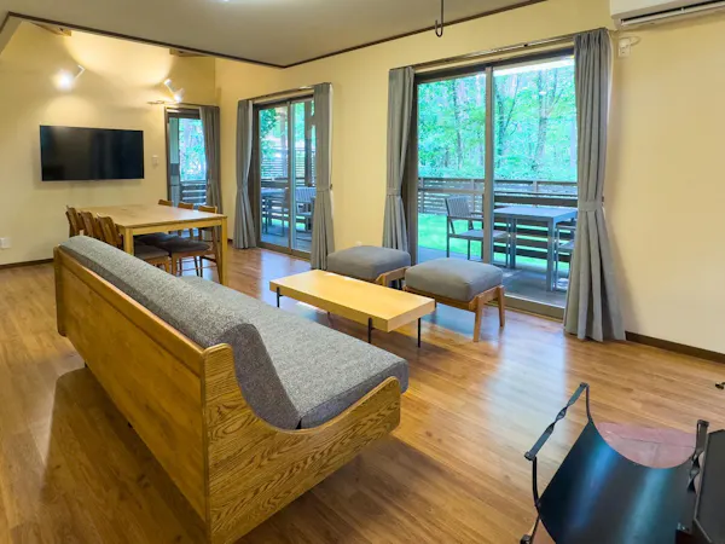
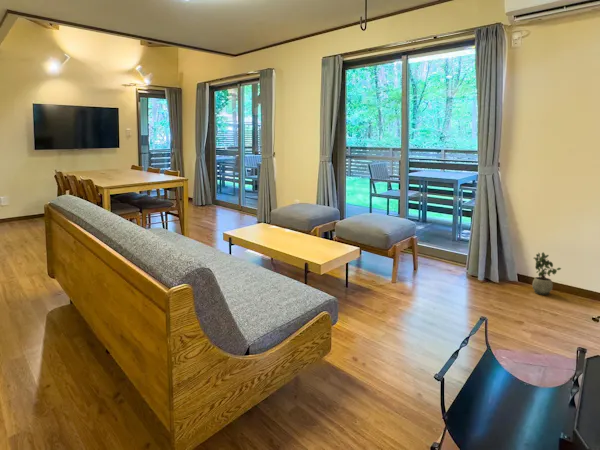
+ potted plant [531,251,562,296]
